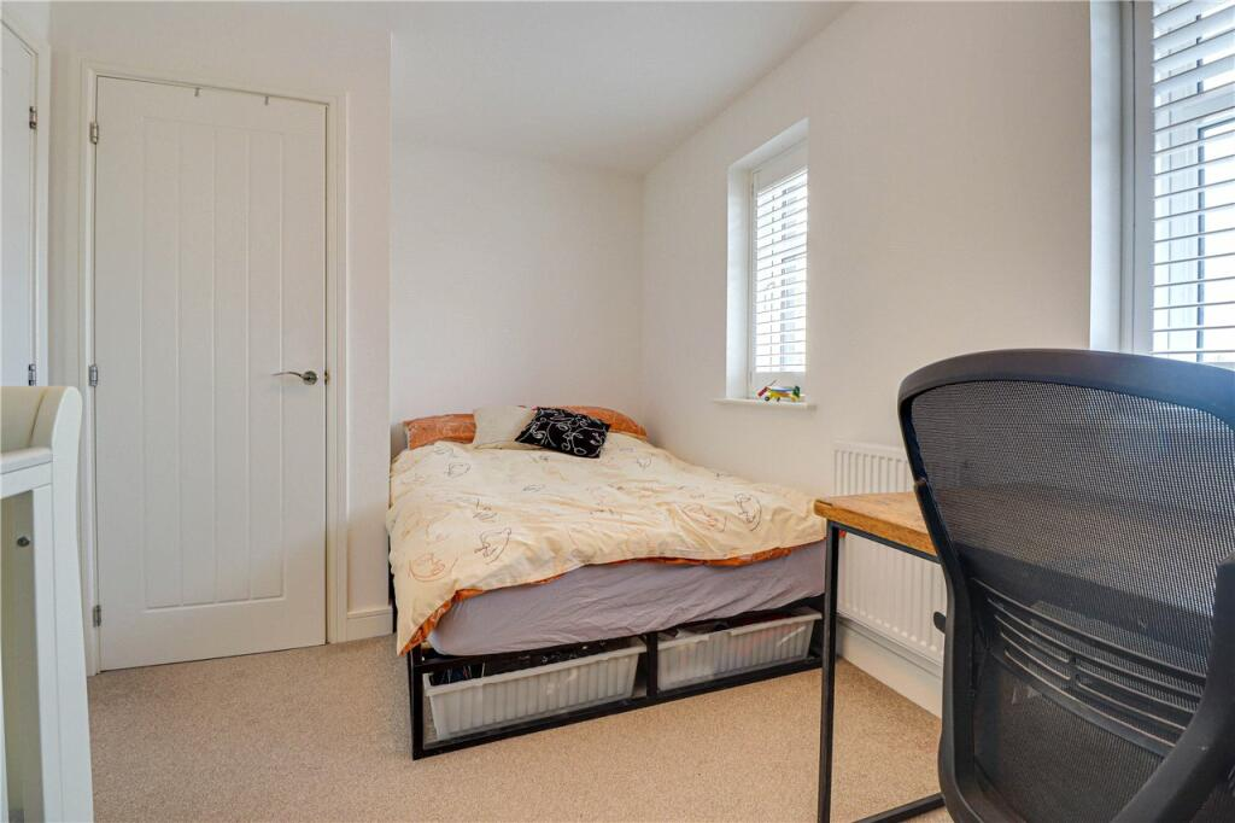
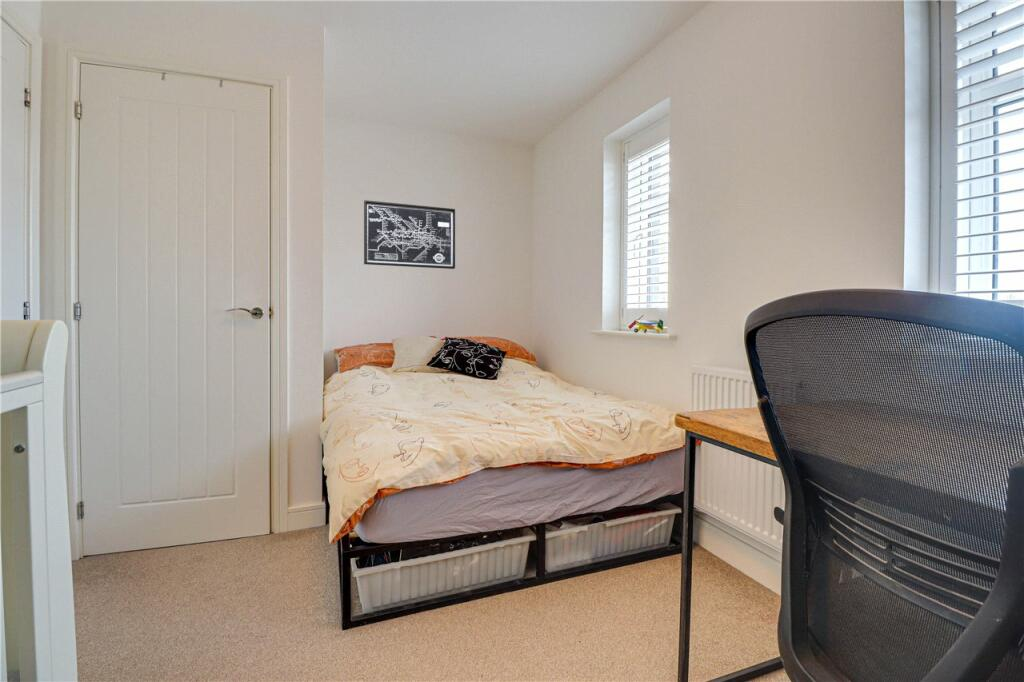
+ wall art [363,199,456,270]
